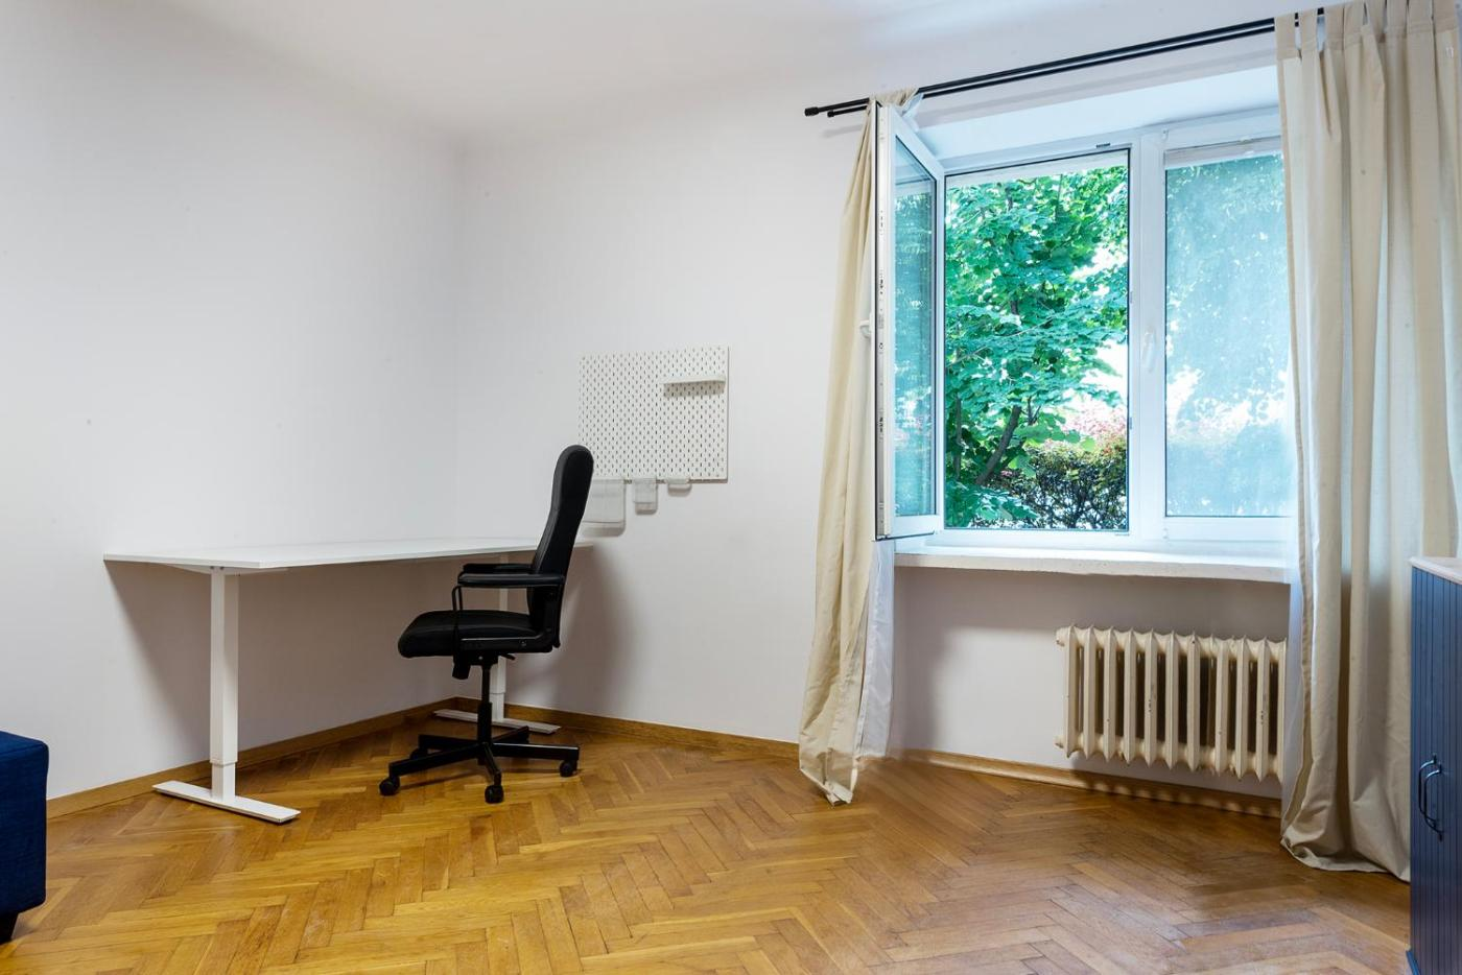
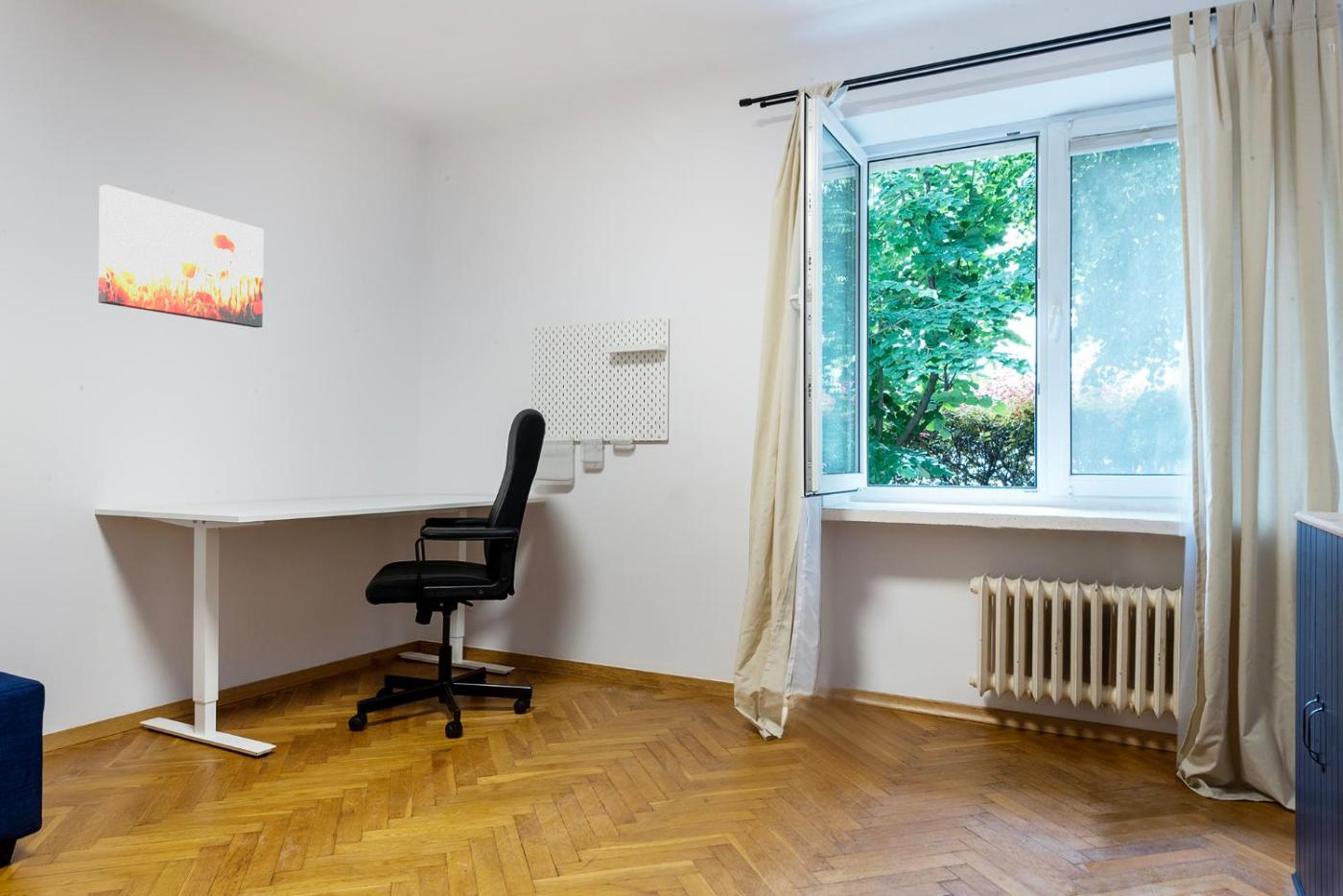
+ wall art [98,184,264,329]
